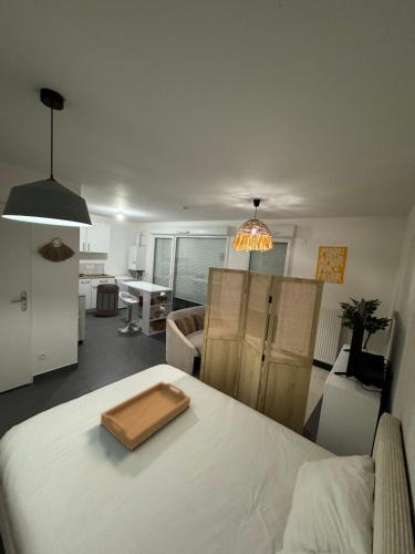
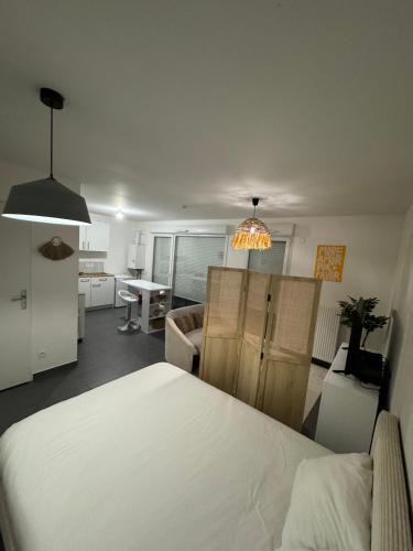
- serving tray [100,380,191,452]
- trash can [94,283,121,318]
